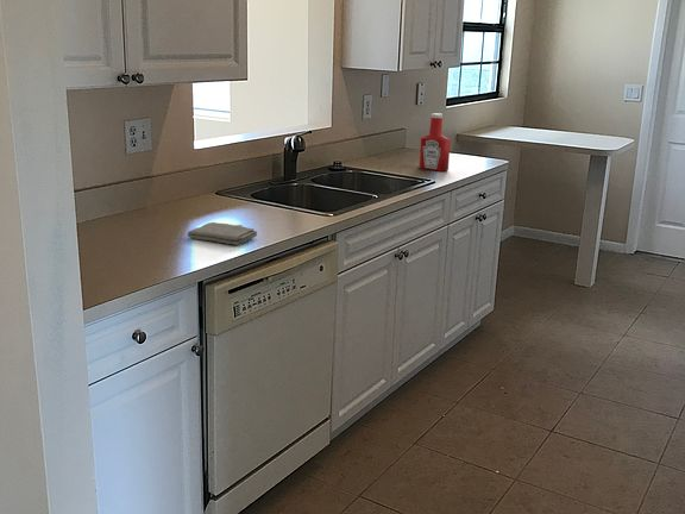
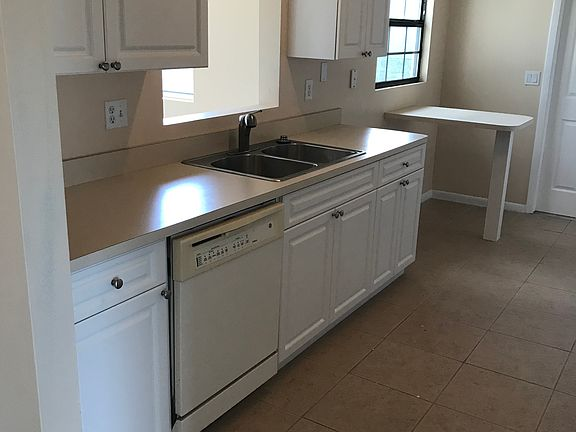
- washcloth [187,221,258,246]
- soap bottle [417,112,452,173]
